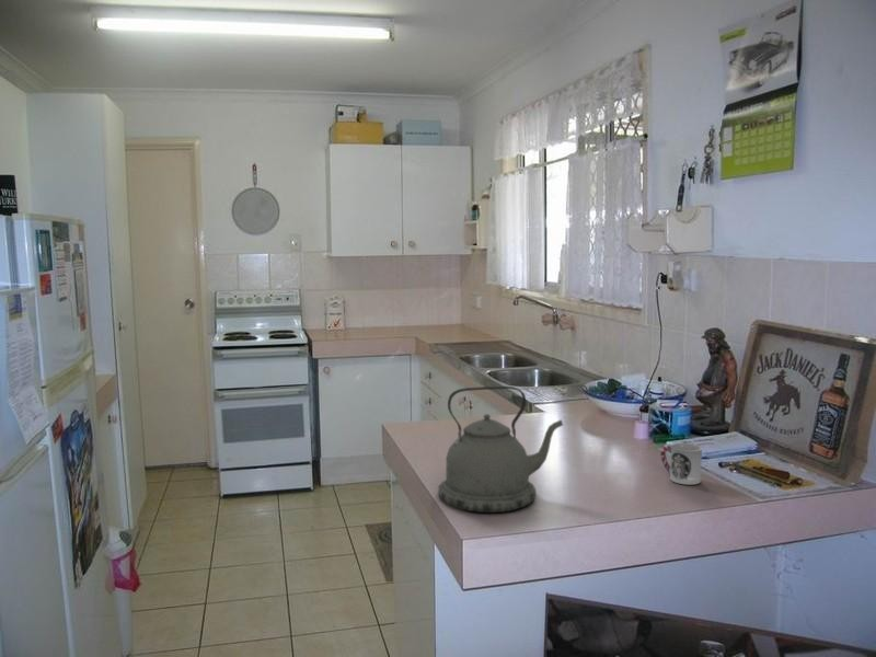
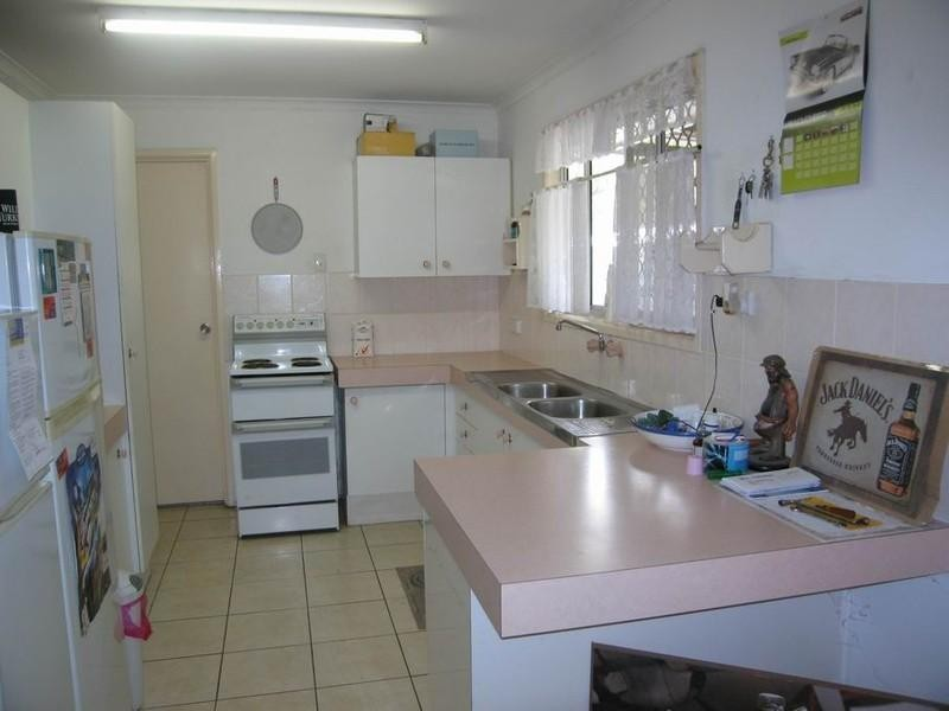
- cup [659,442,703,486]
- kettle [437,385,564,514]
